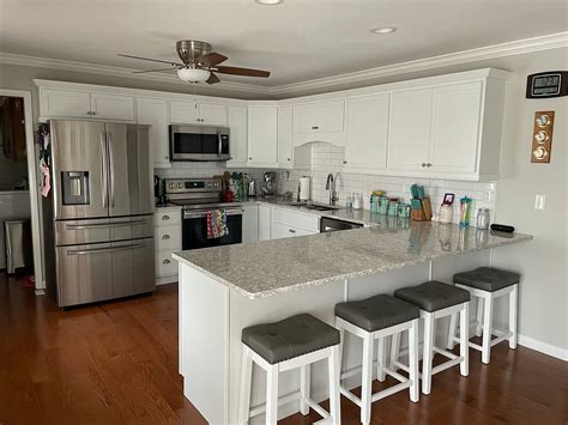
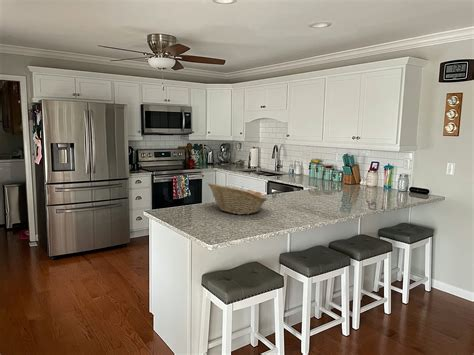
+ fruit basket [207,182,268,216]
